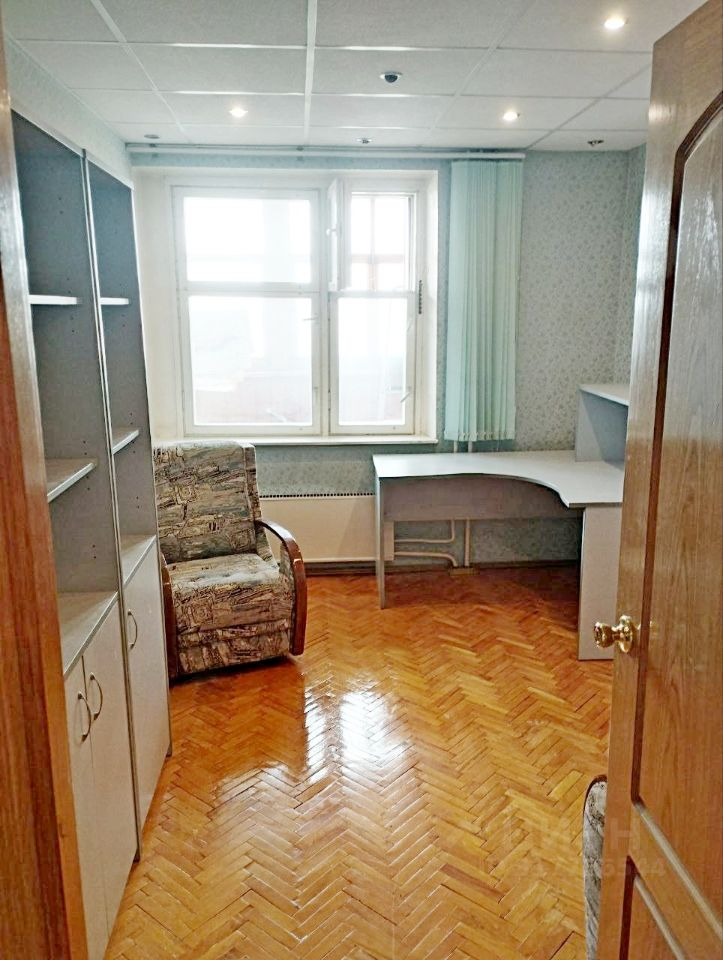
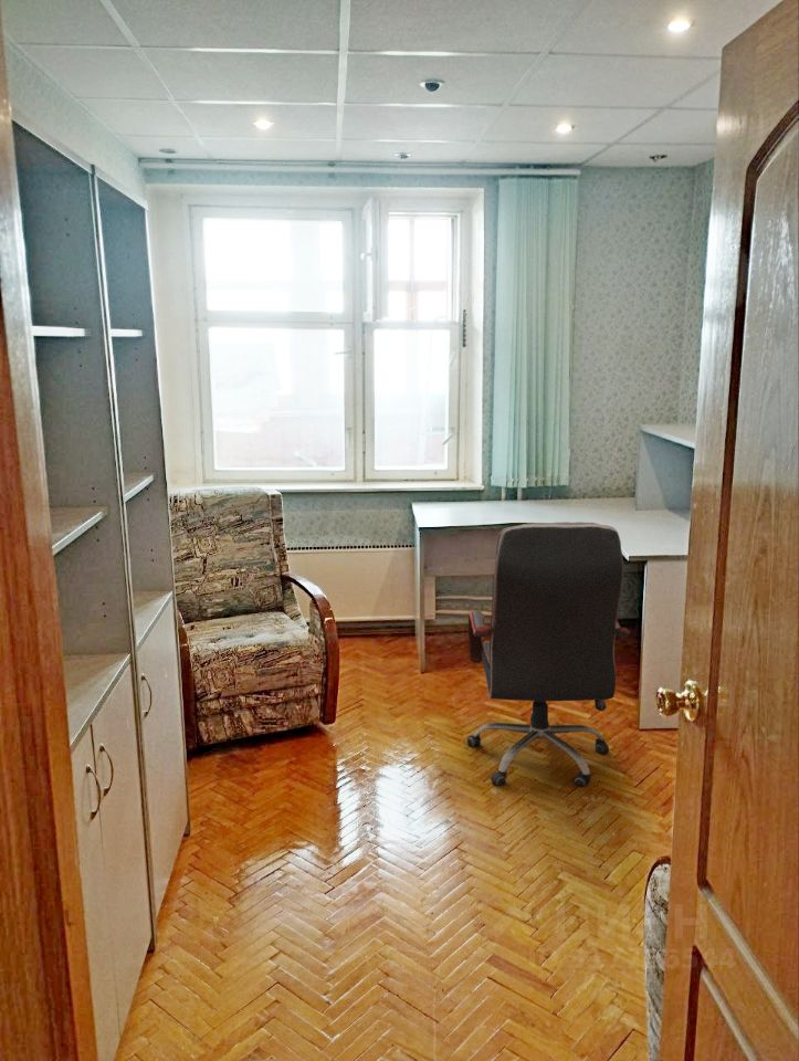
+ office chair [465,521,631,788]
